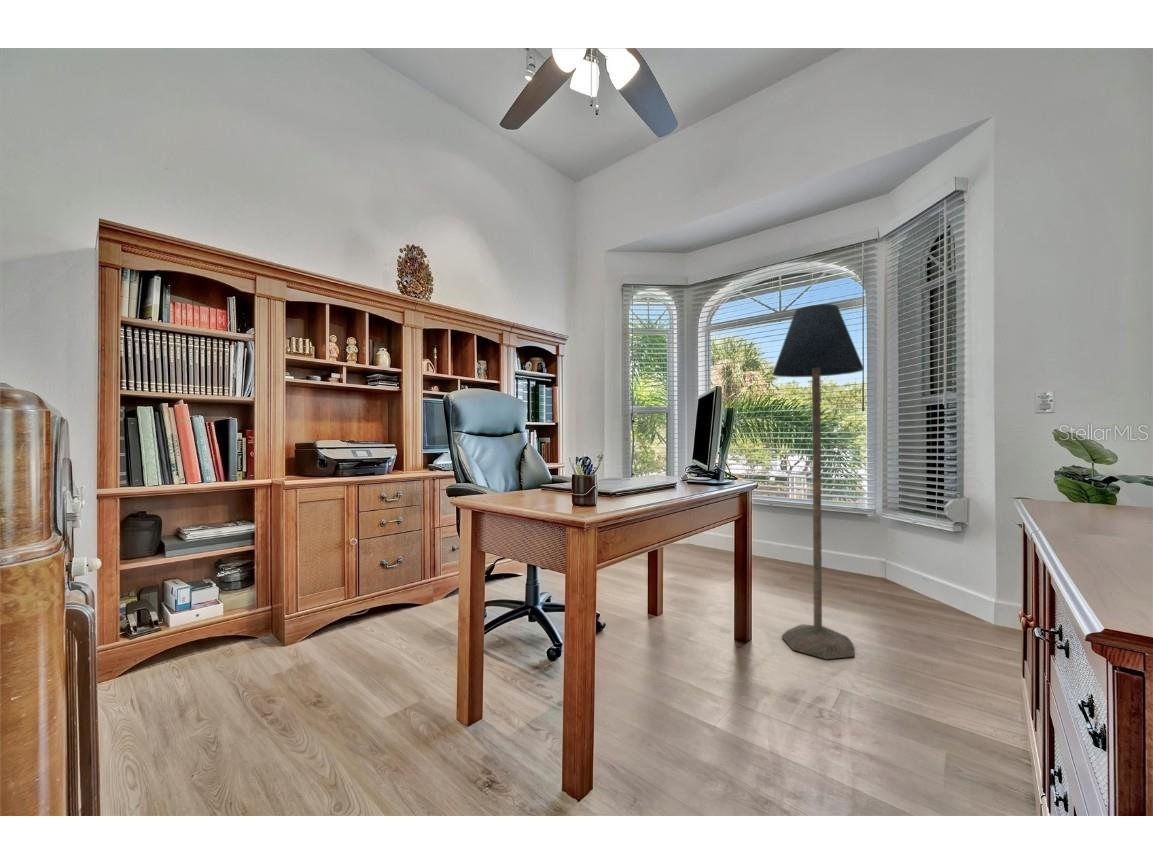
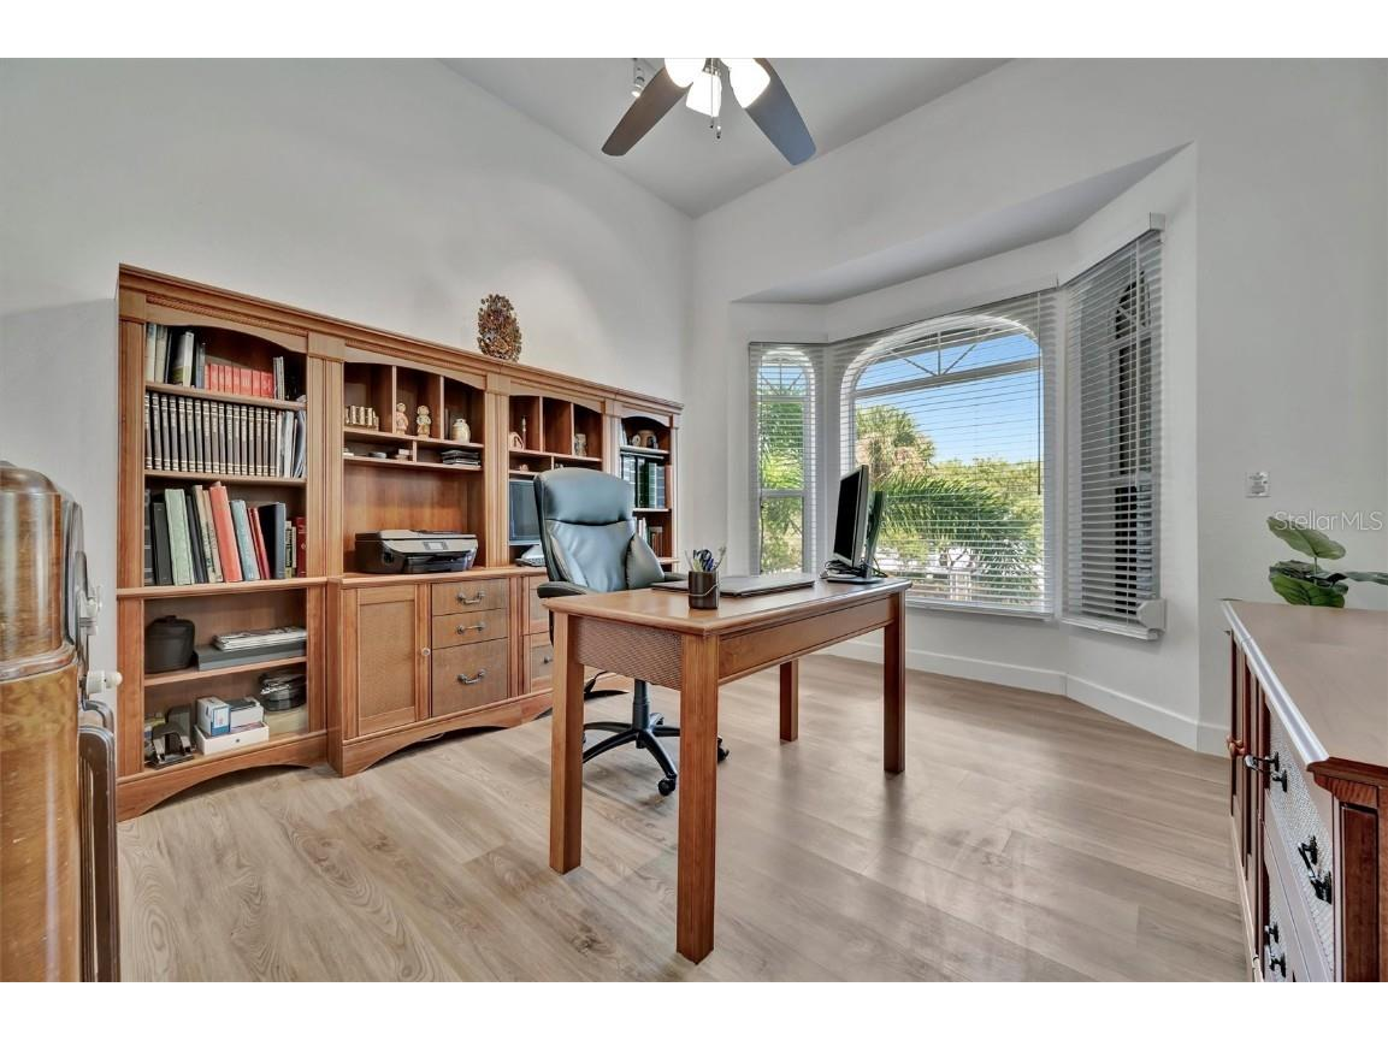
- floor lamp [771,303,865,660]
